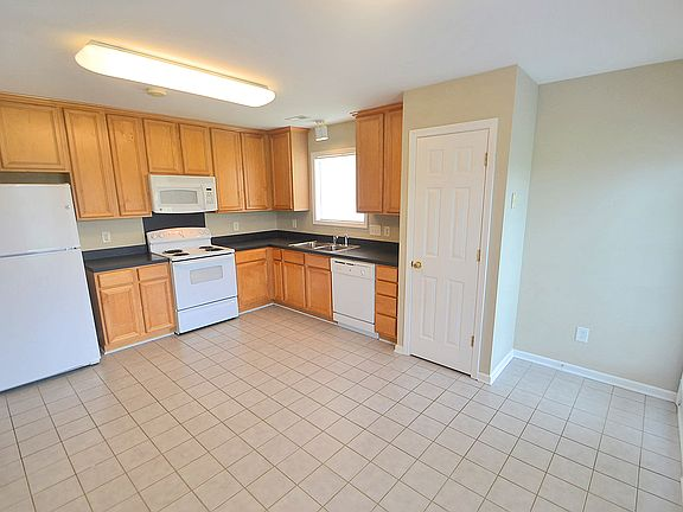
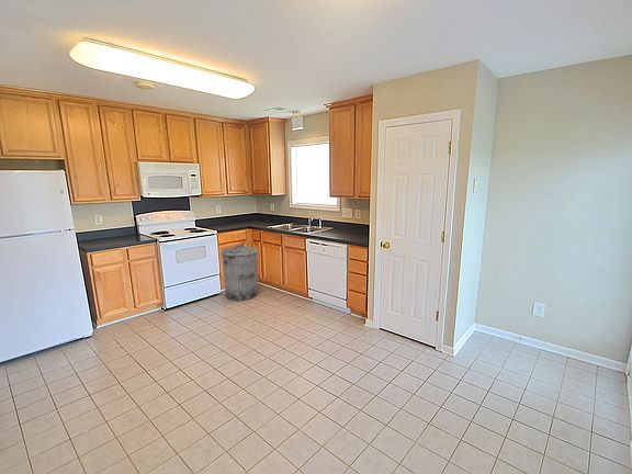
+ trash can [219,244,259,302]
